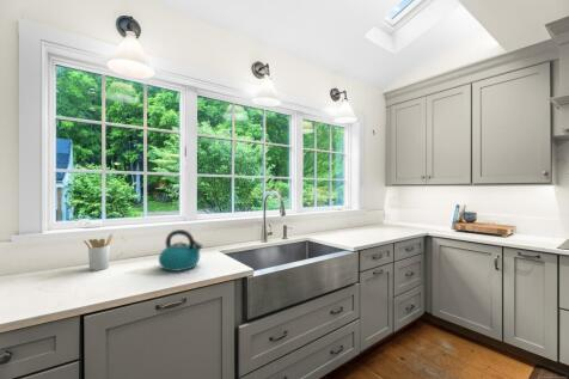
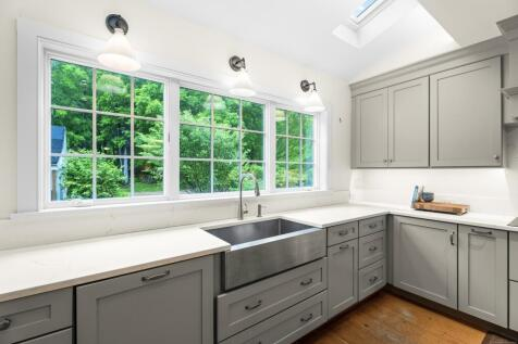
- utensil holder [82,233,114,271]
- kettle [158,228,203,273]
